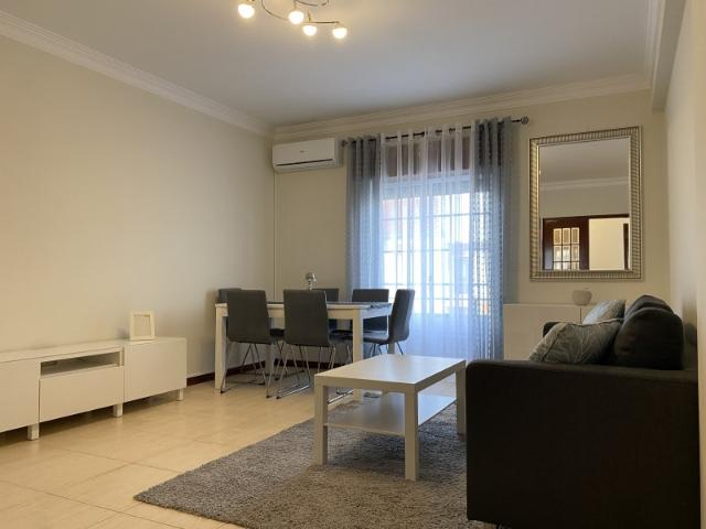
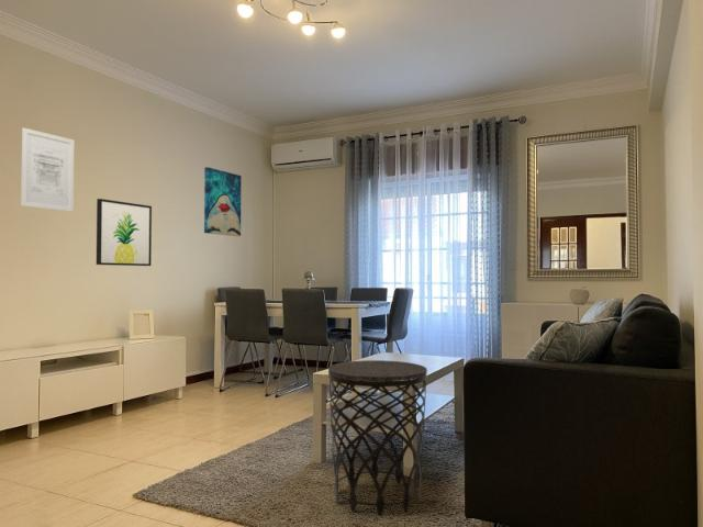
+ wall art [20,126,76,213]
+ wall art [96,198,153,267]
+ wall art [203,166,243,237]
+ side table [327,359,428,517]
